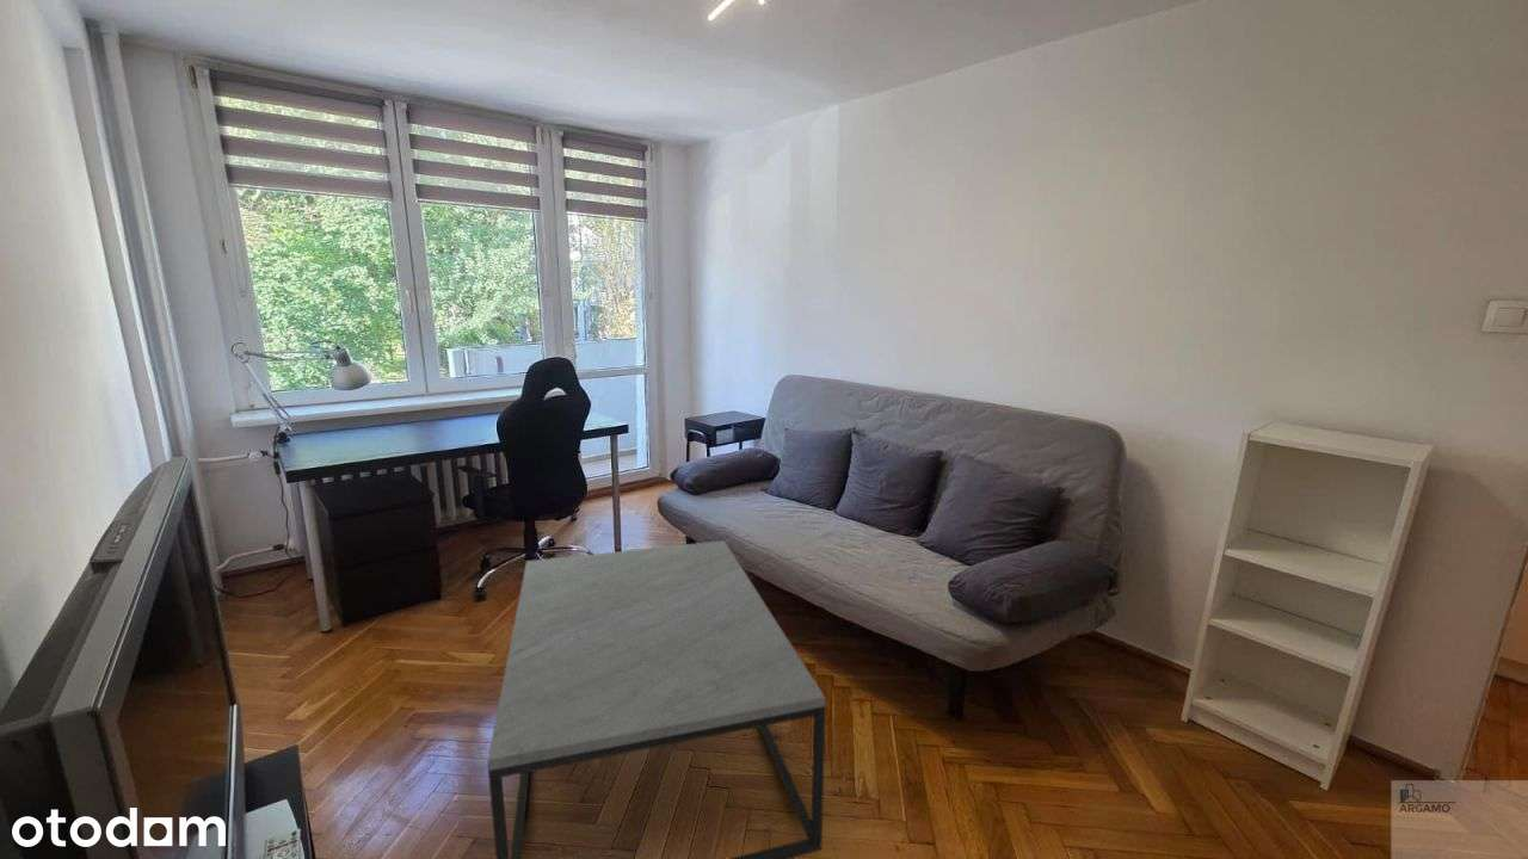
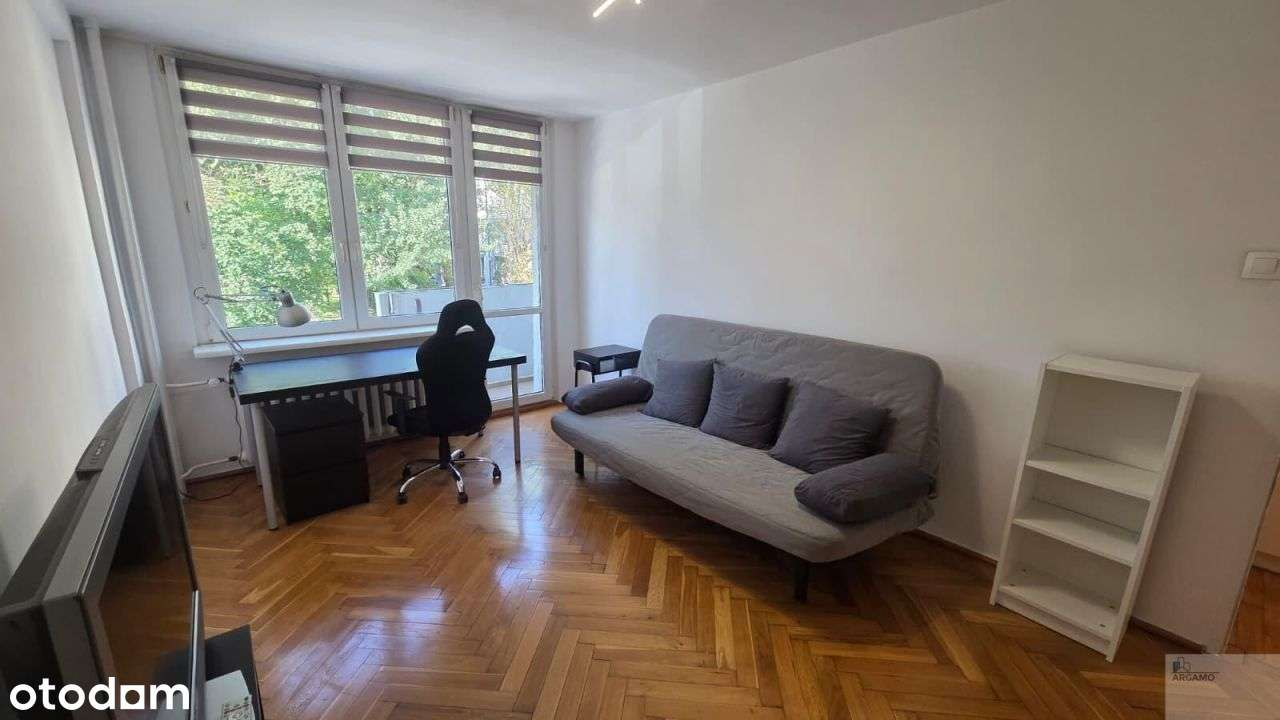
- coffee table [486,539,827,859]
